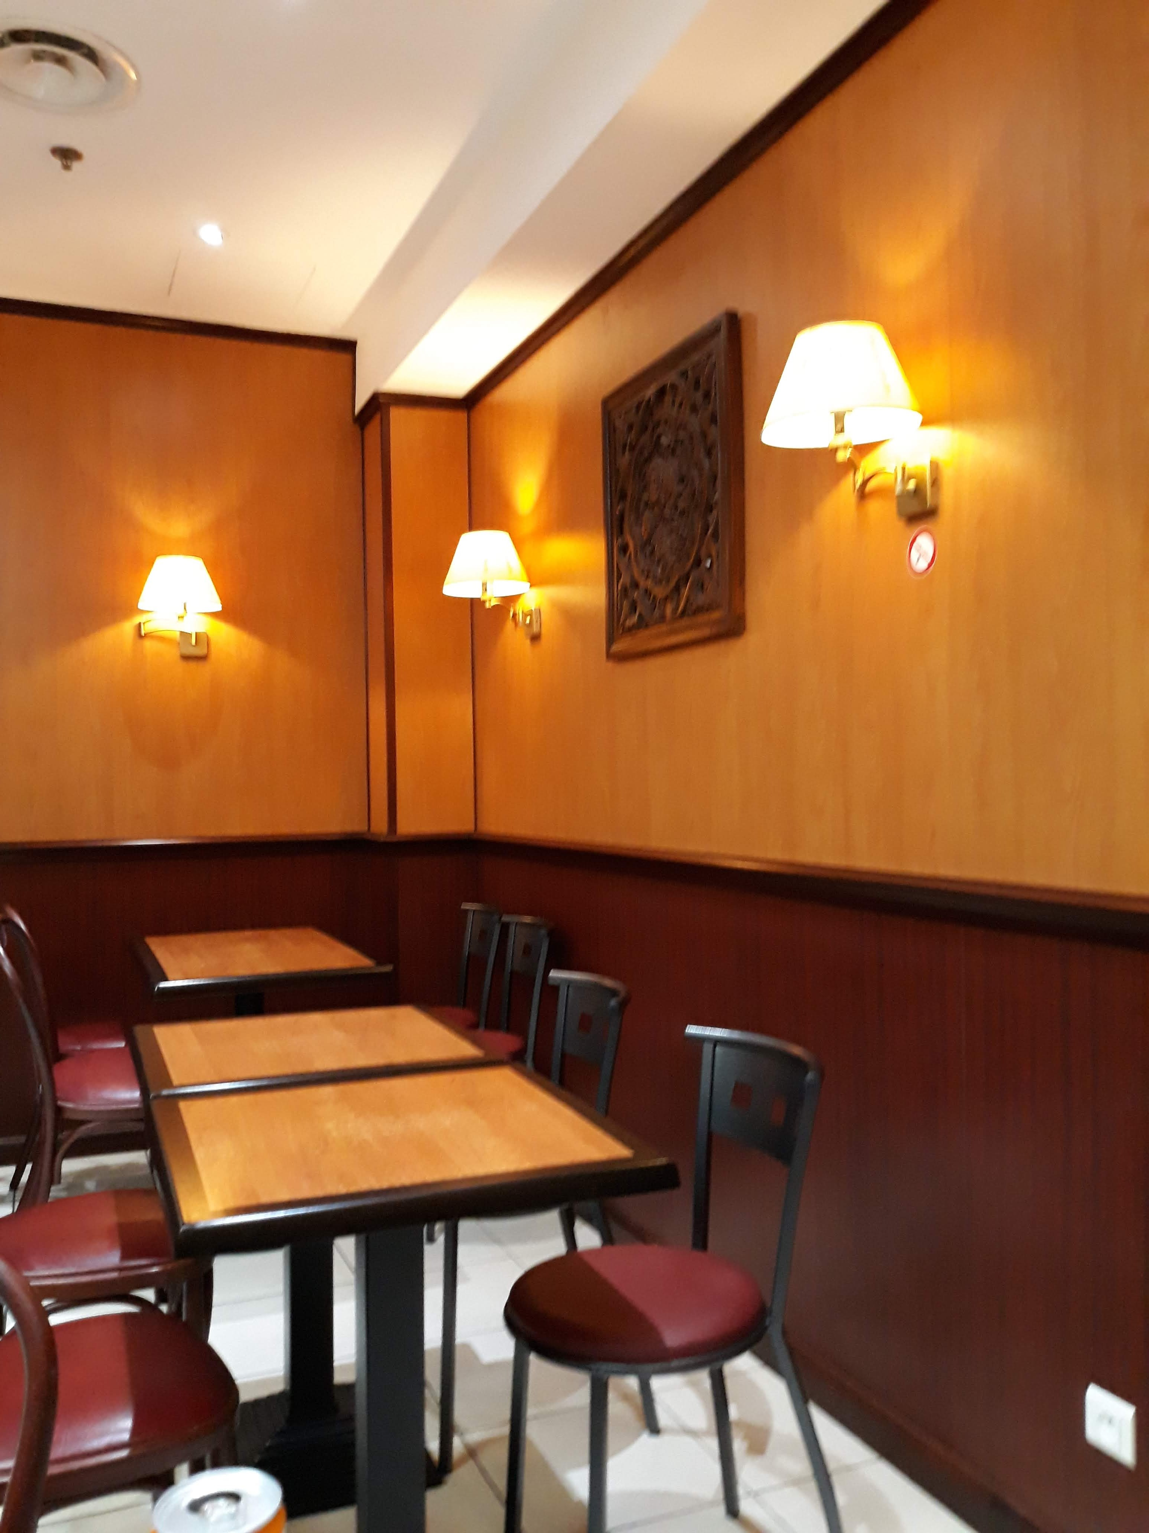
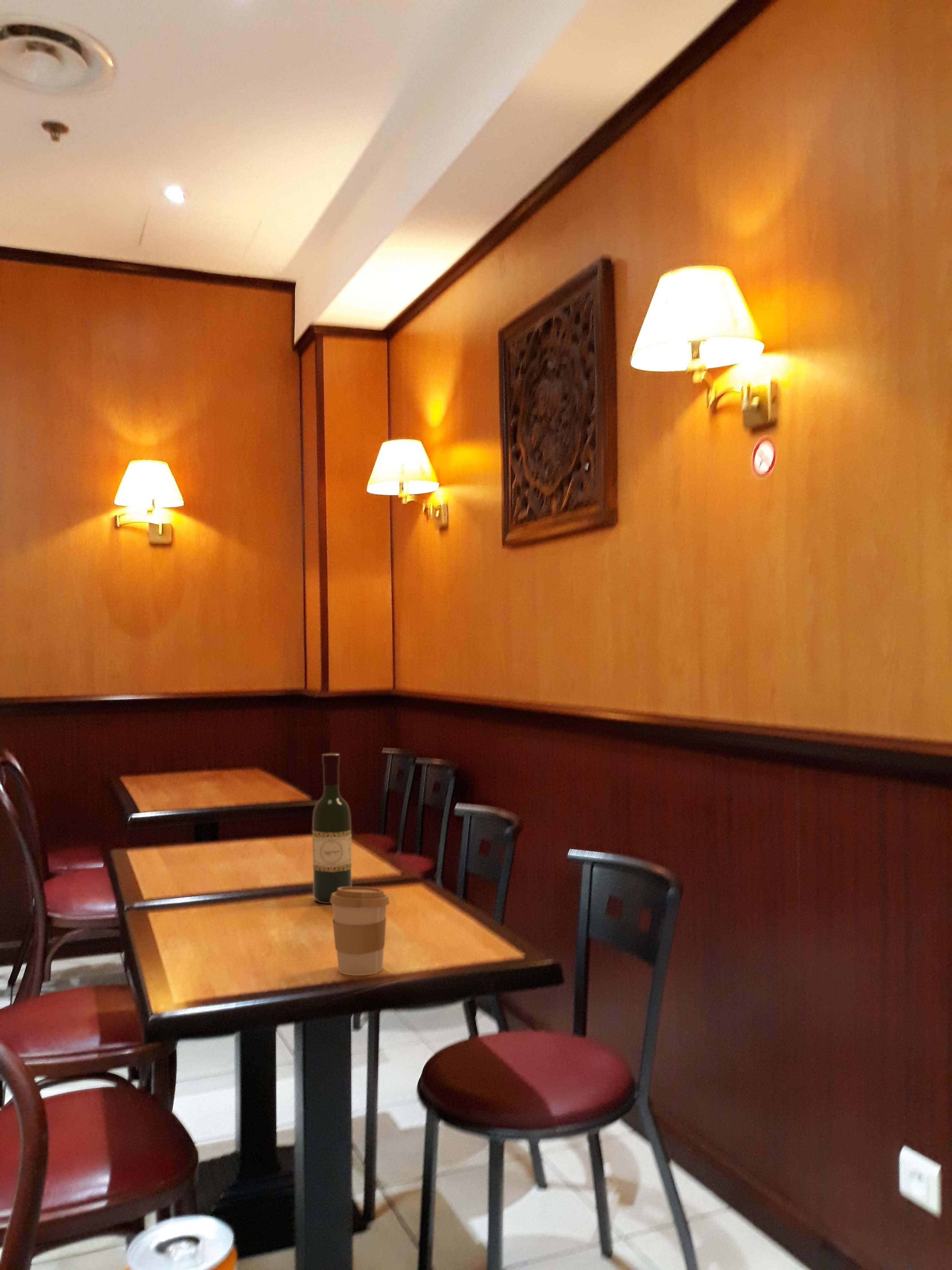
+ coffee cup [330,886,390,976]
+ wine bottle [312,753,352,904]
